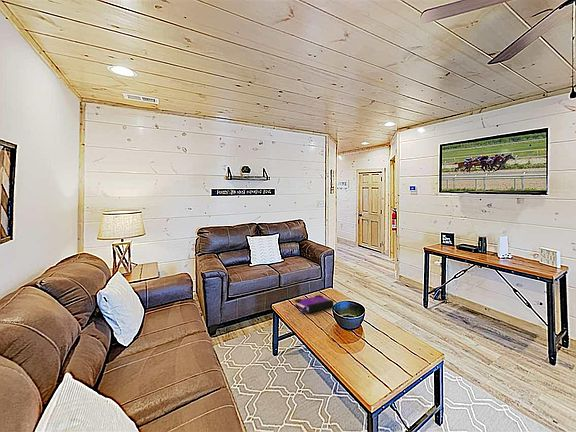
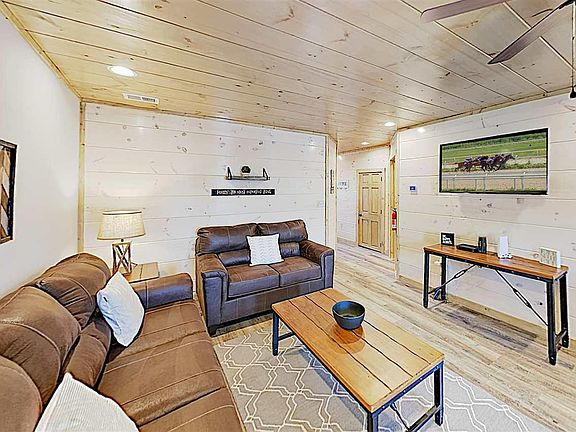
- board game [294,294,334,314]
